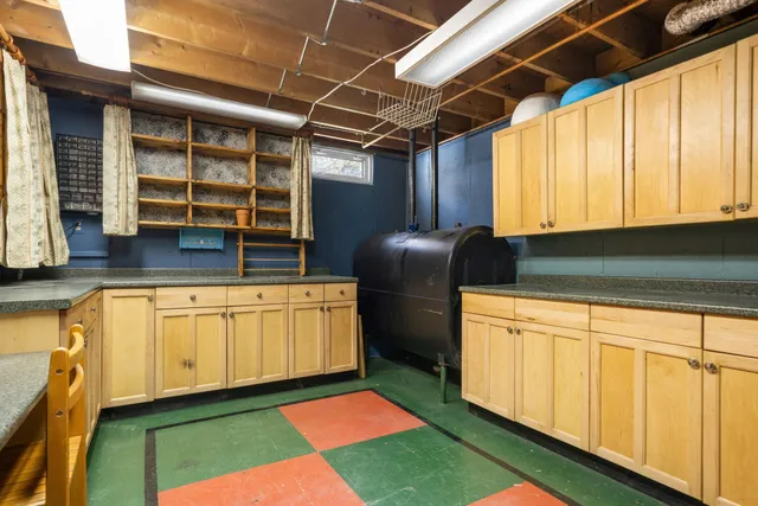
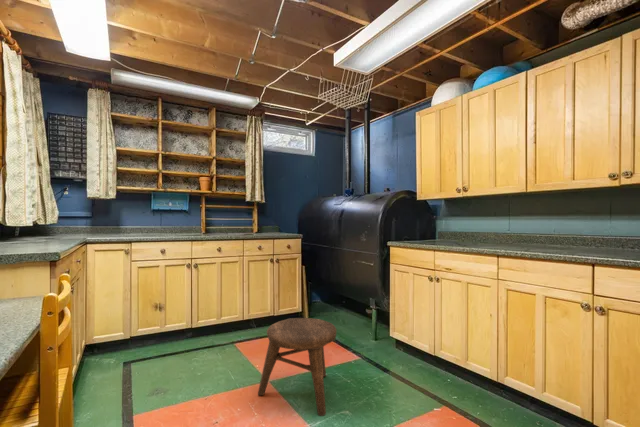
+ stool [257,317,337,417]
